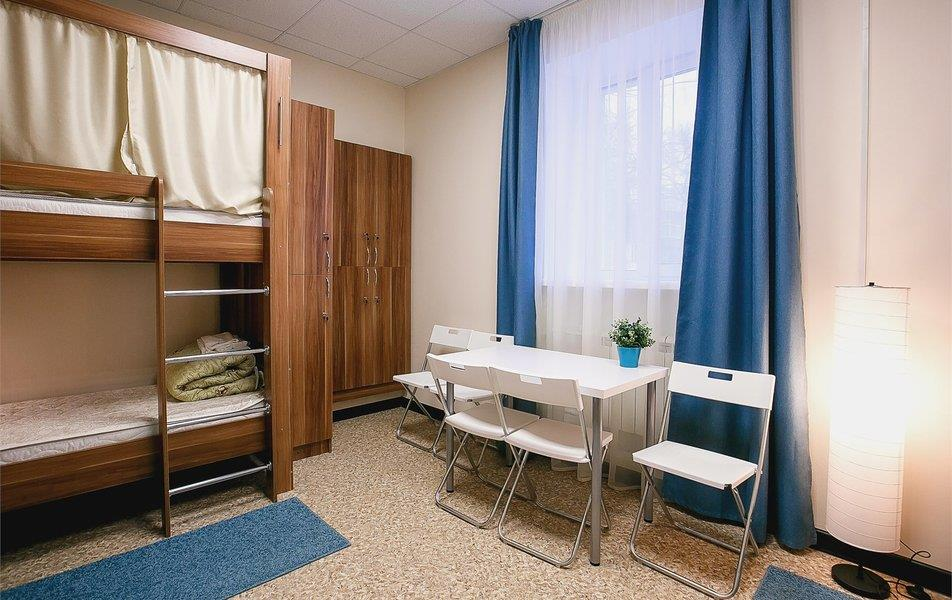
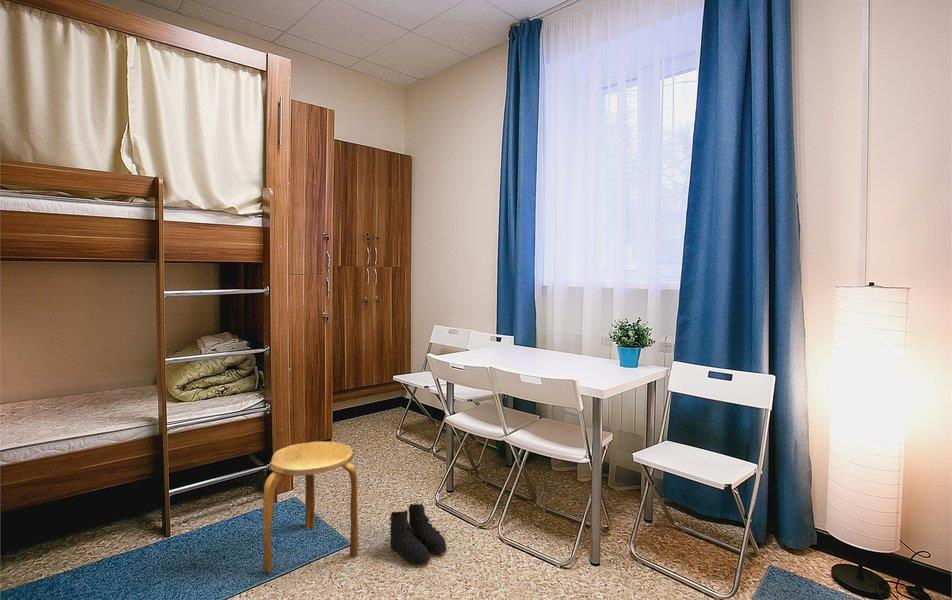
+ stool [262,441,359,574]
+ boots [388,502,447,565]
